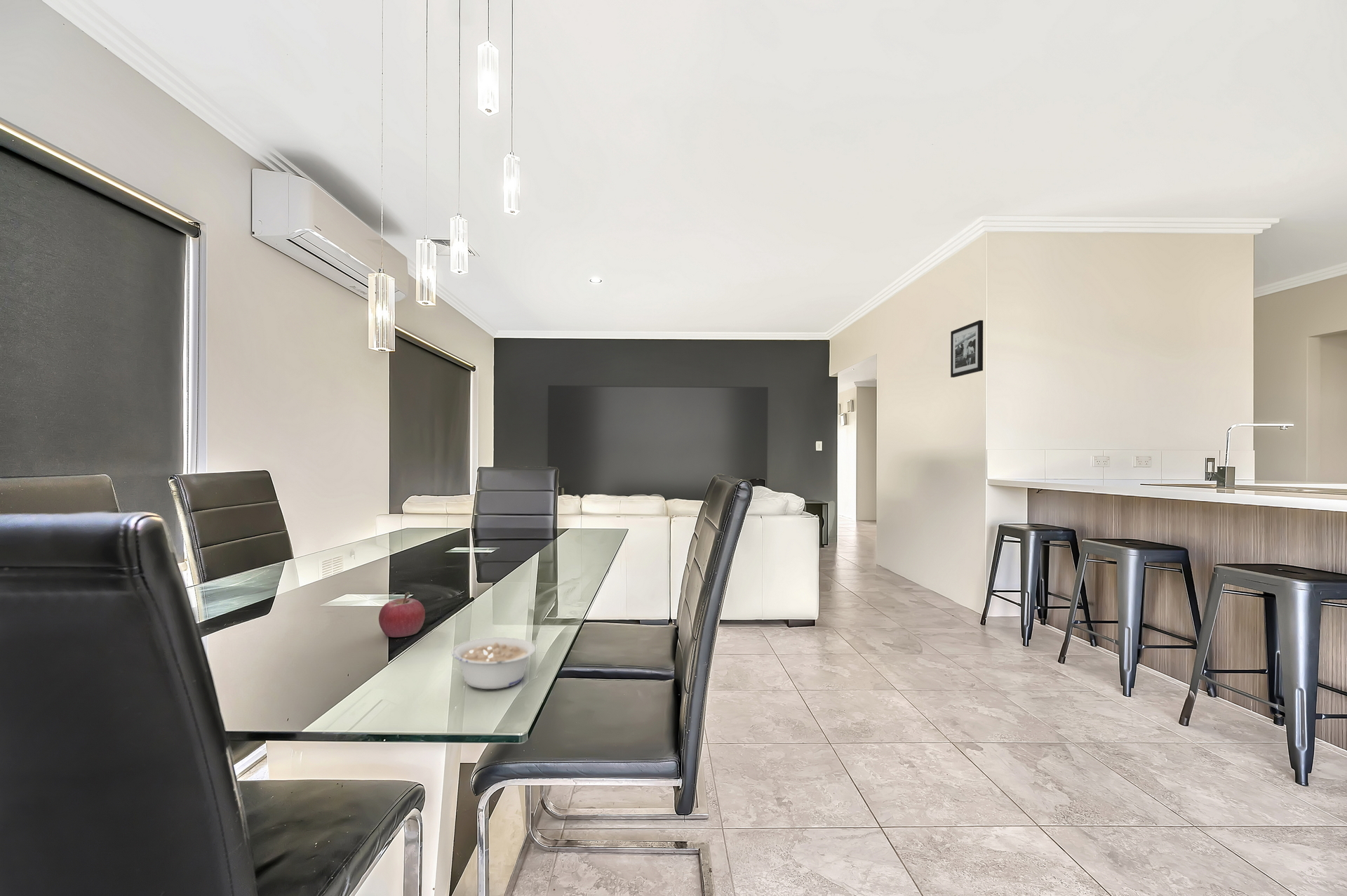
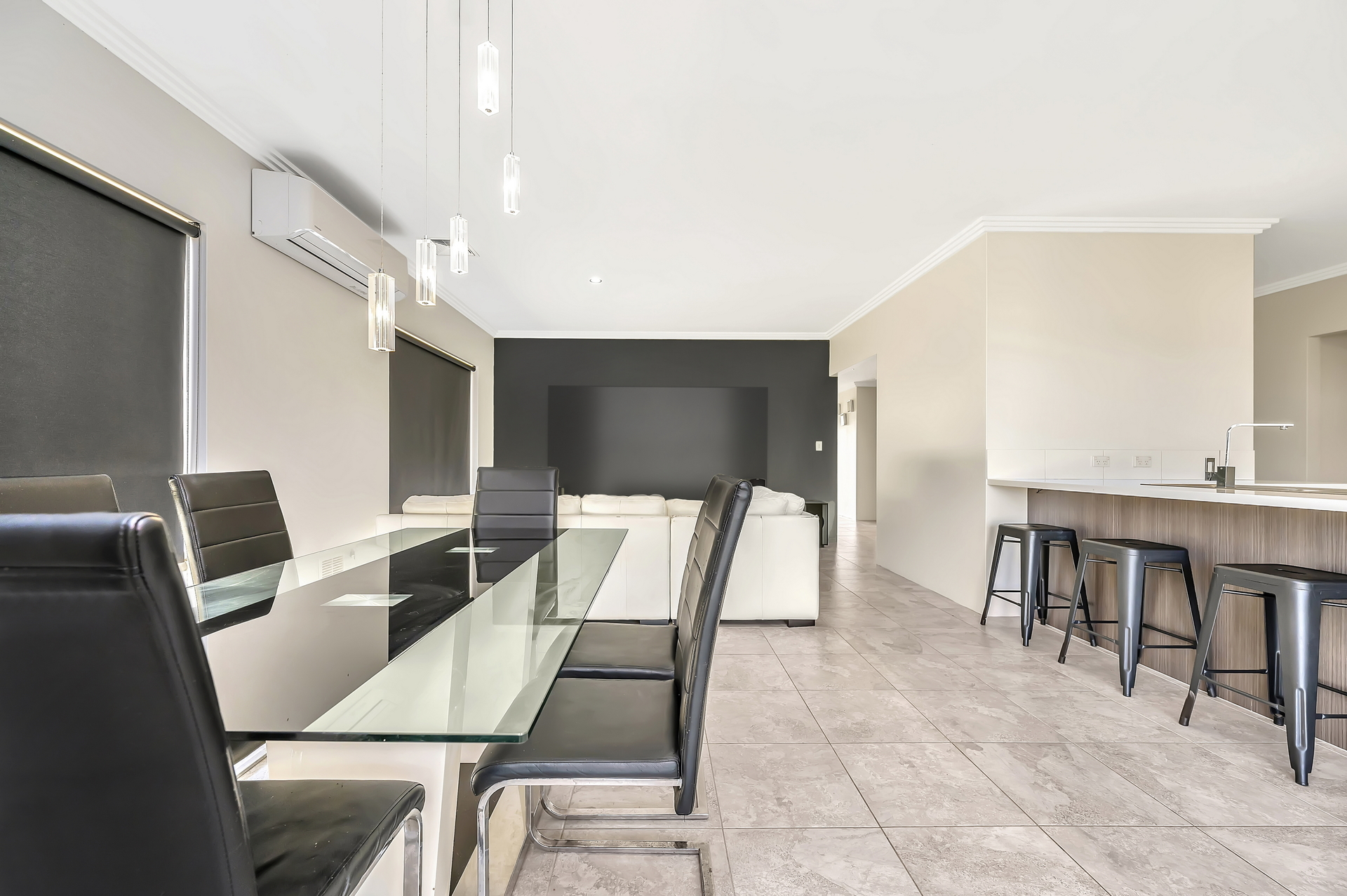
- picture frame [950,319,984,378]
- fruit [378,591,426,638]
- legume [451,636,537,690]
